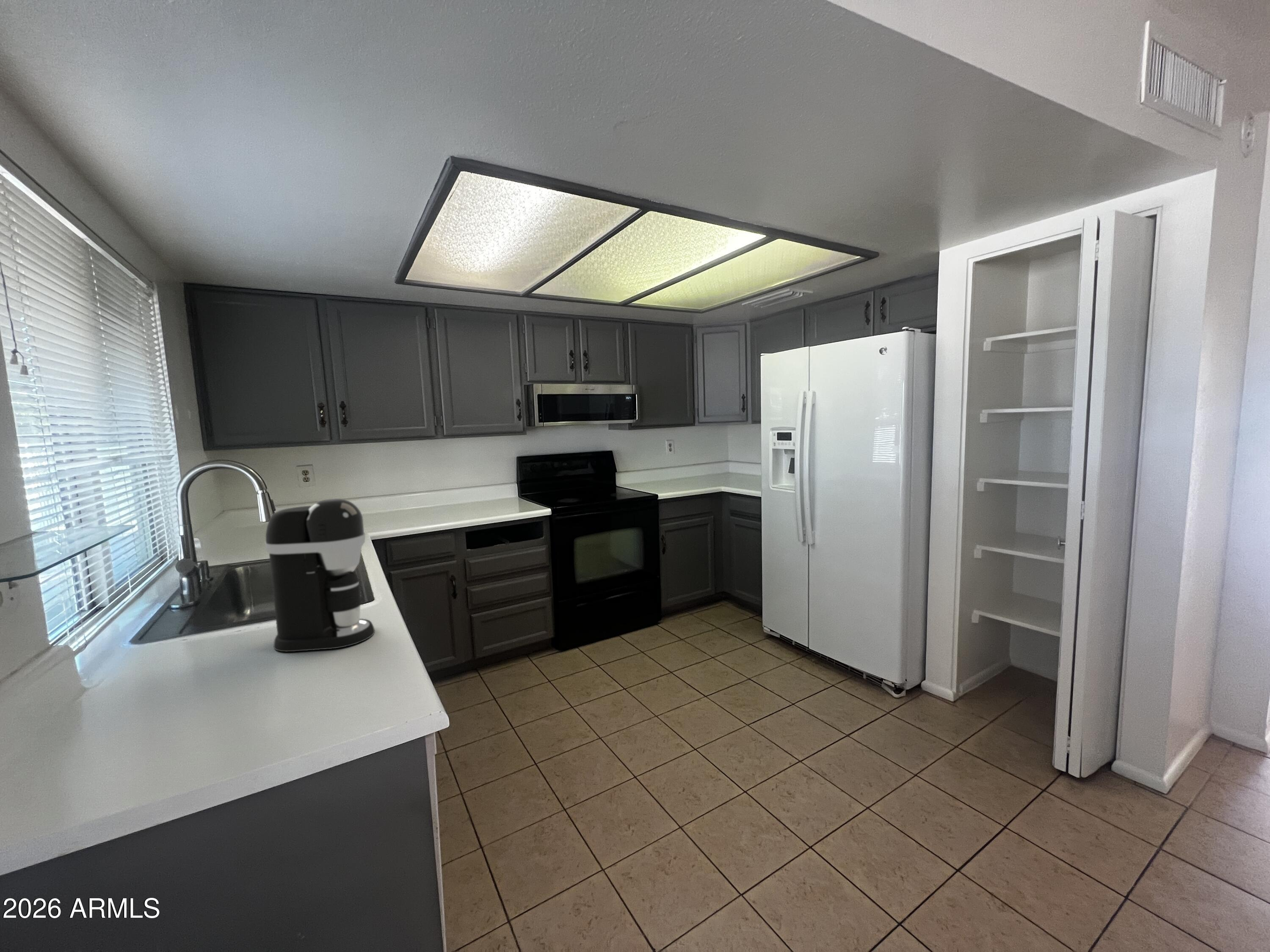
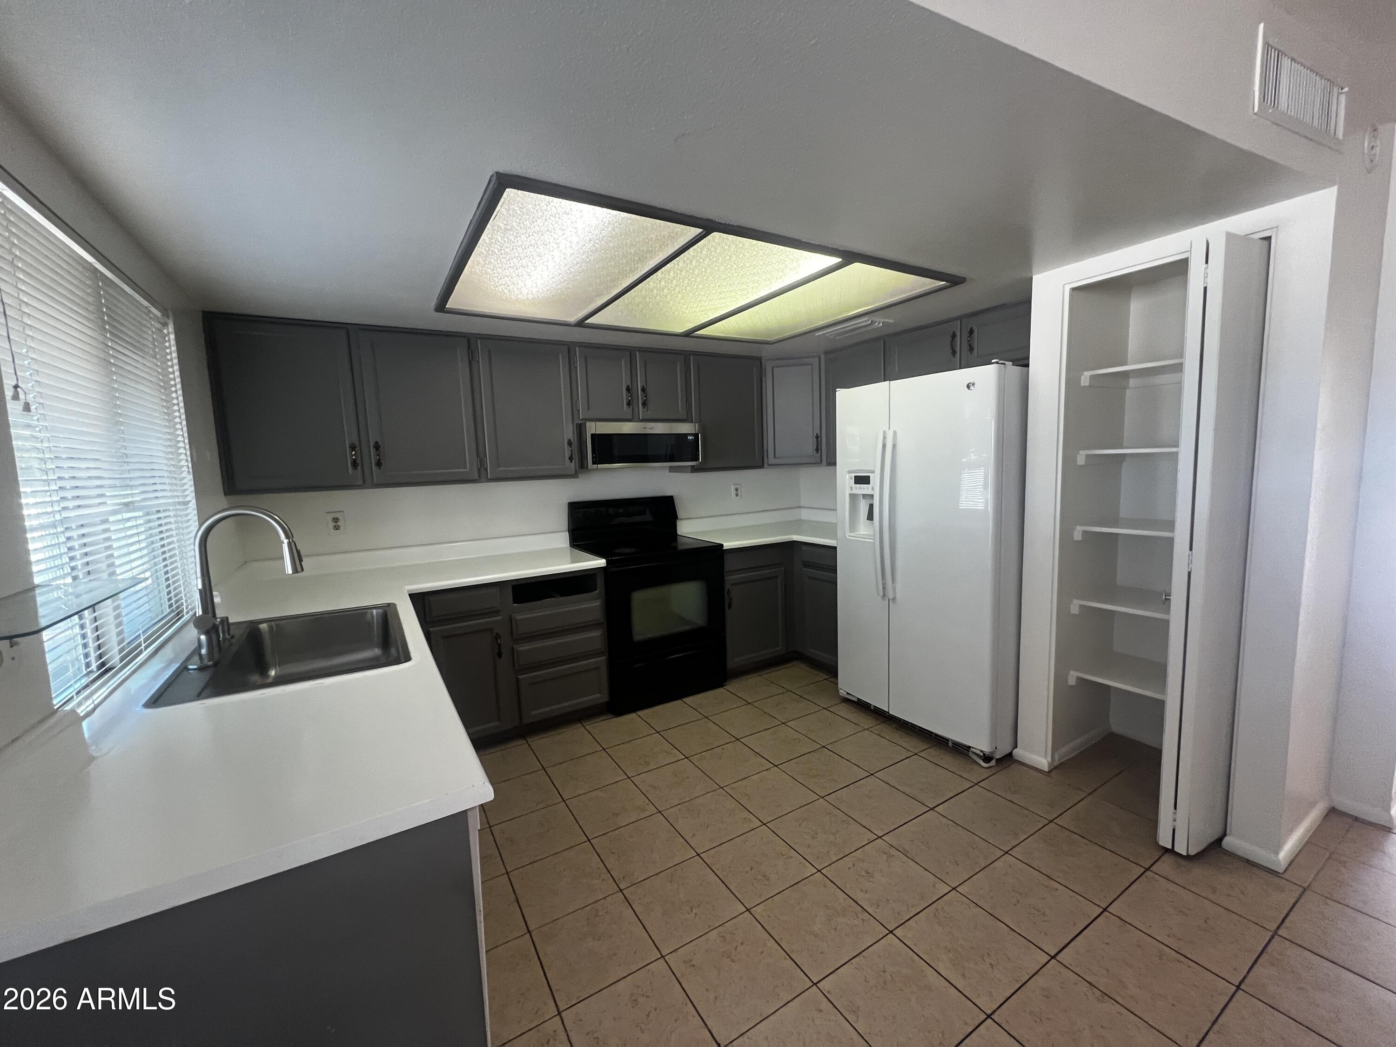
- coffee maker [265,498,375,652]
